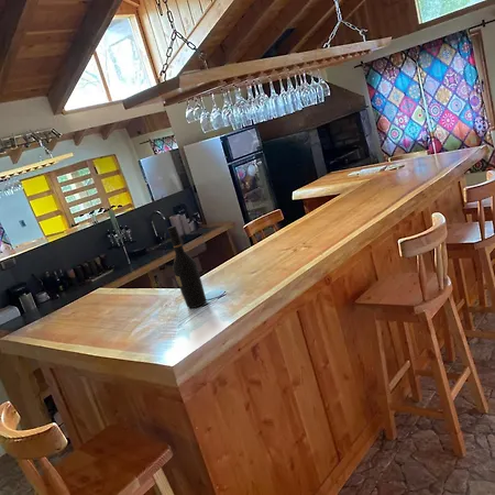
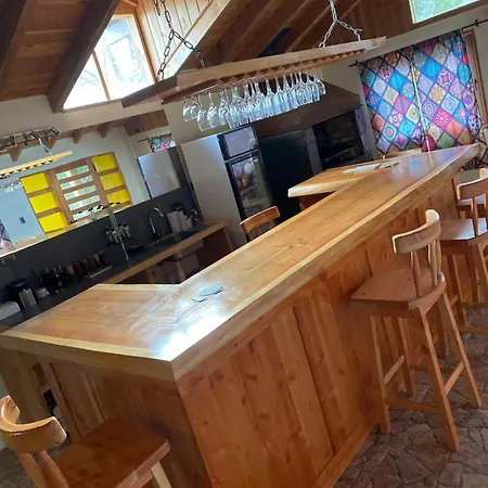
- wine bottle [166,224,207,309]
